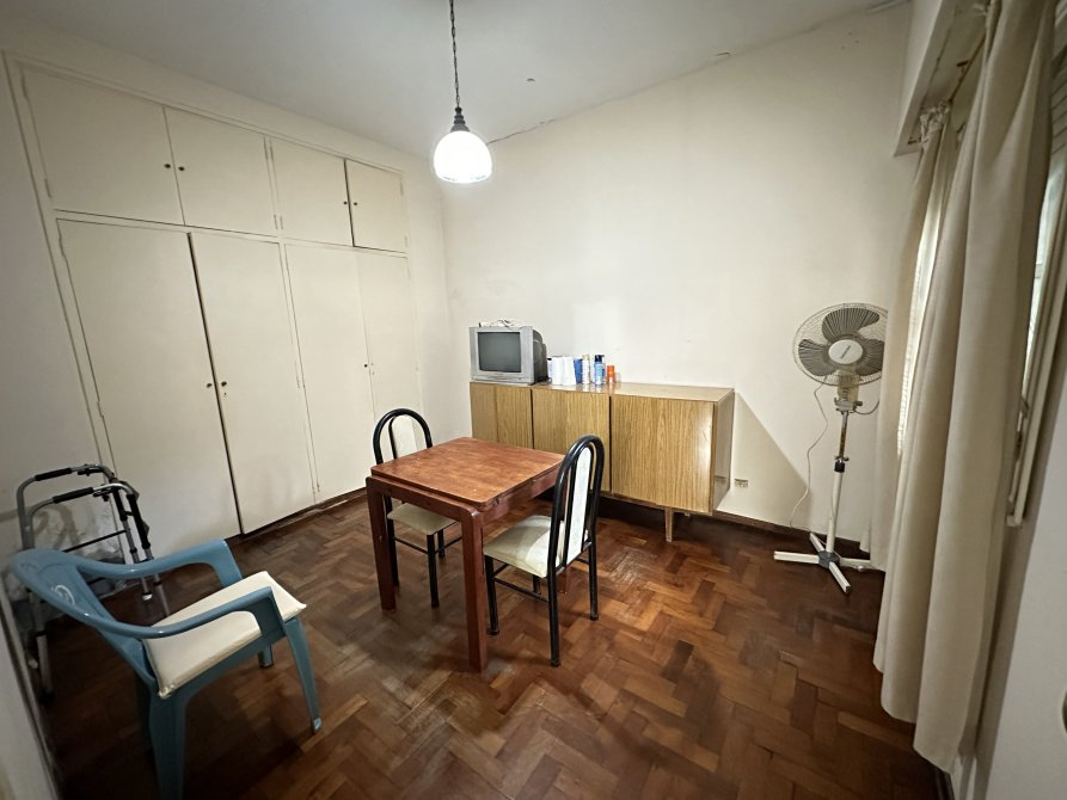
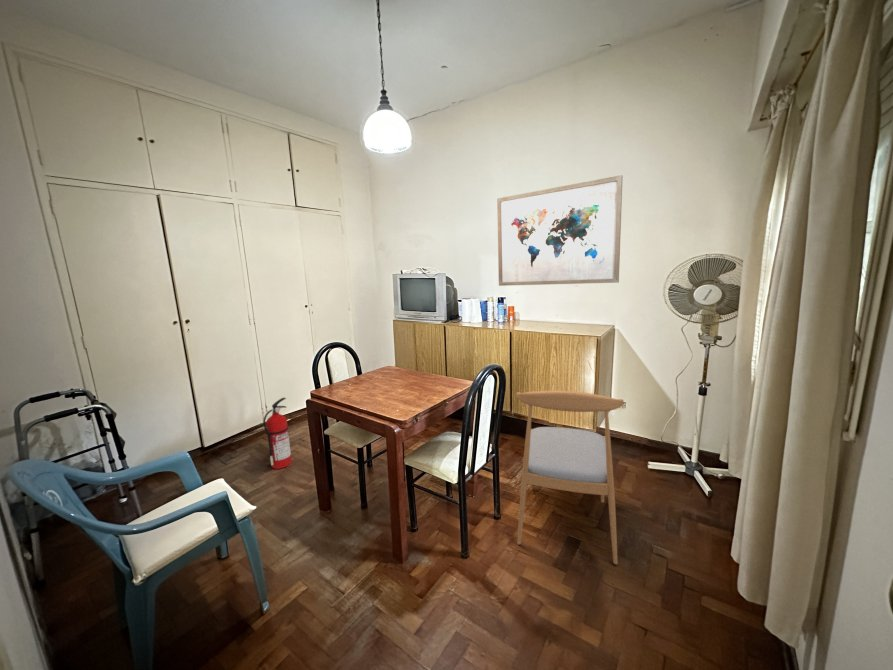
+ fire extinguisher [262,397,293,470]
+ wall art [496,174,624,287]
+ dining chair [515,389,624,565]
